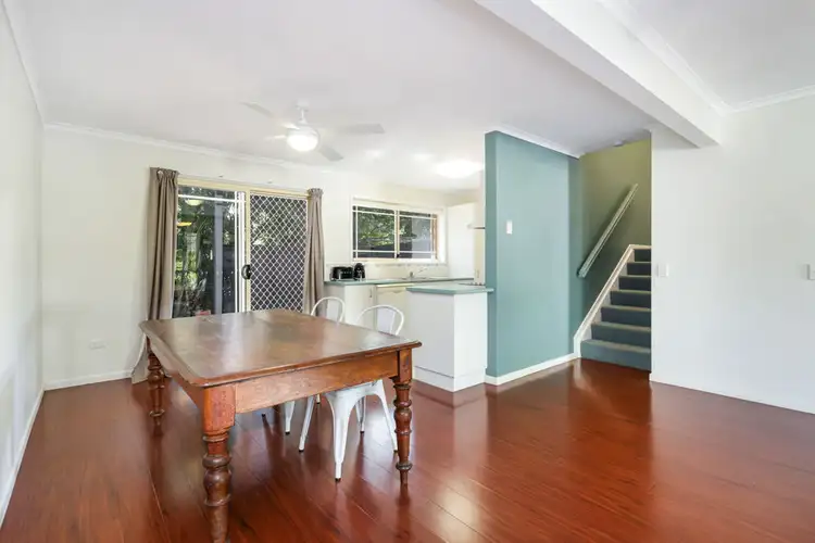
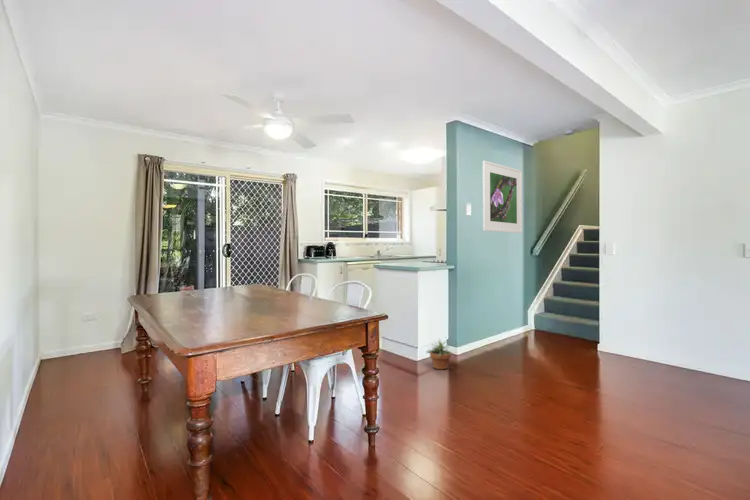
+ potted plant [426,337,456,371]
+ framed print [482,160,523,234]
